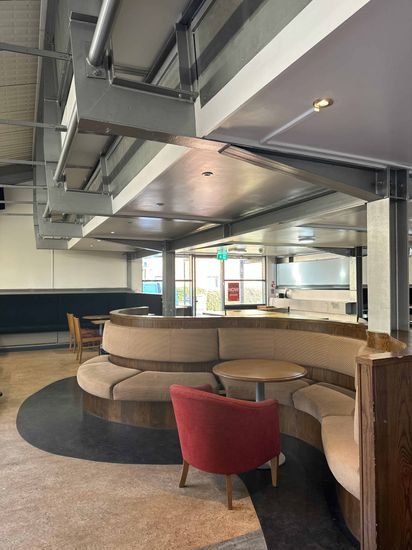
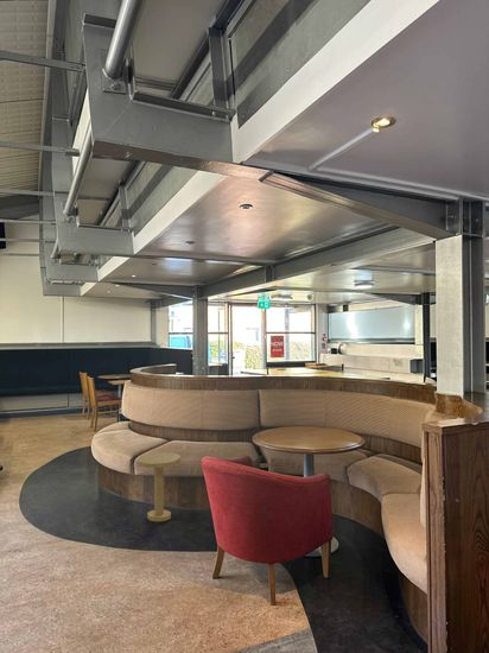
+ side table [136,451,182,522]
